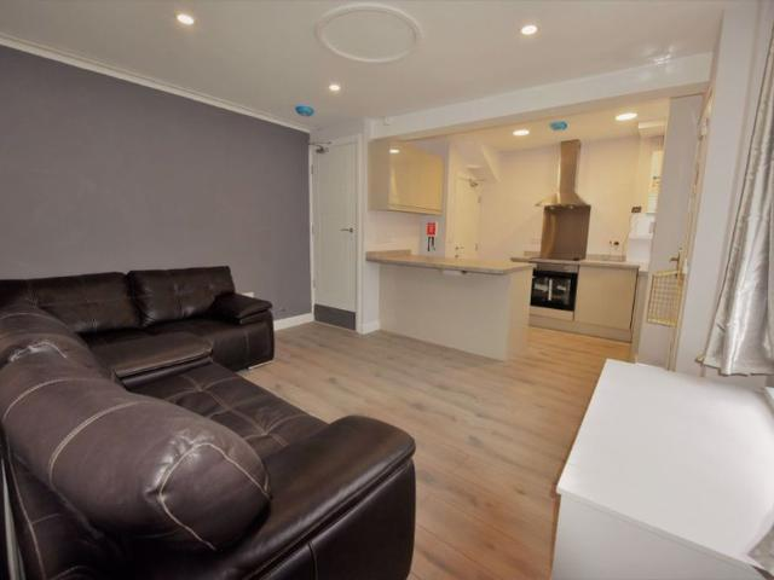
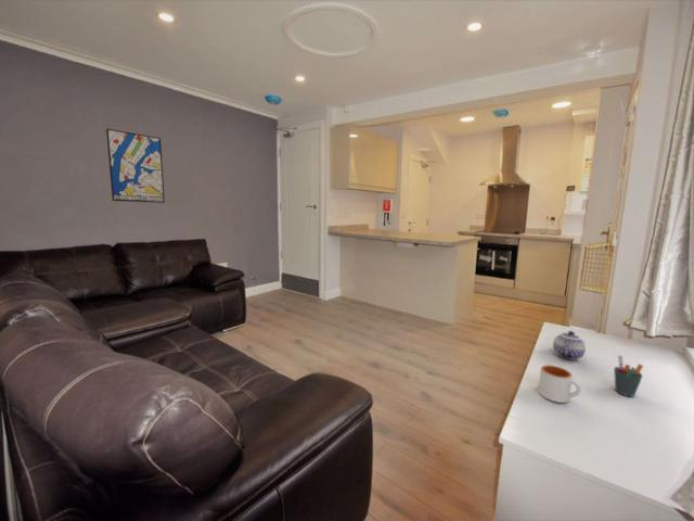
+ mug [537,364,582,404]
+ teapot [552,330,587,361]
+ wall art [105,128,166,204]
+ pen holder [613,355,644,397]
